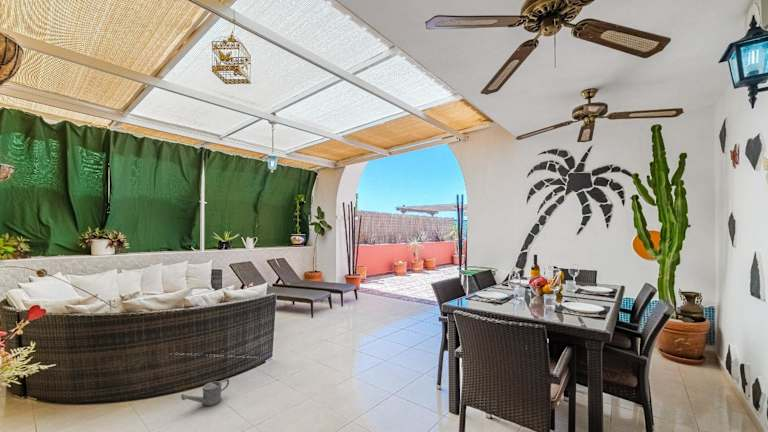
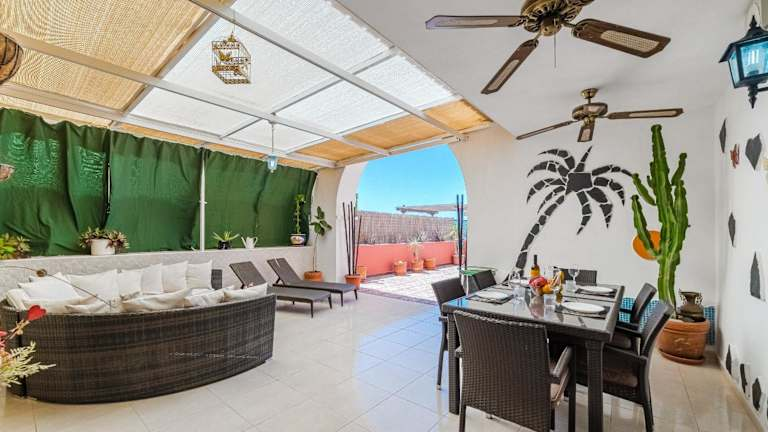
- watering can [180,378,230,407]
